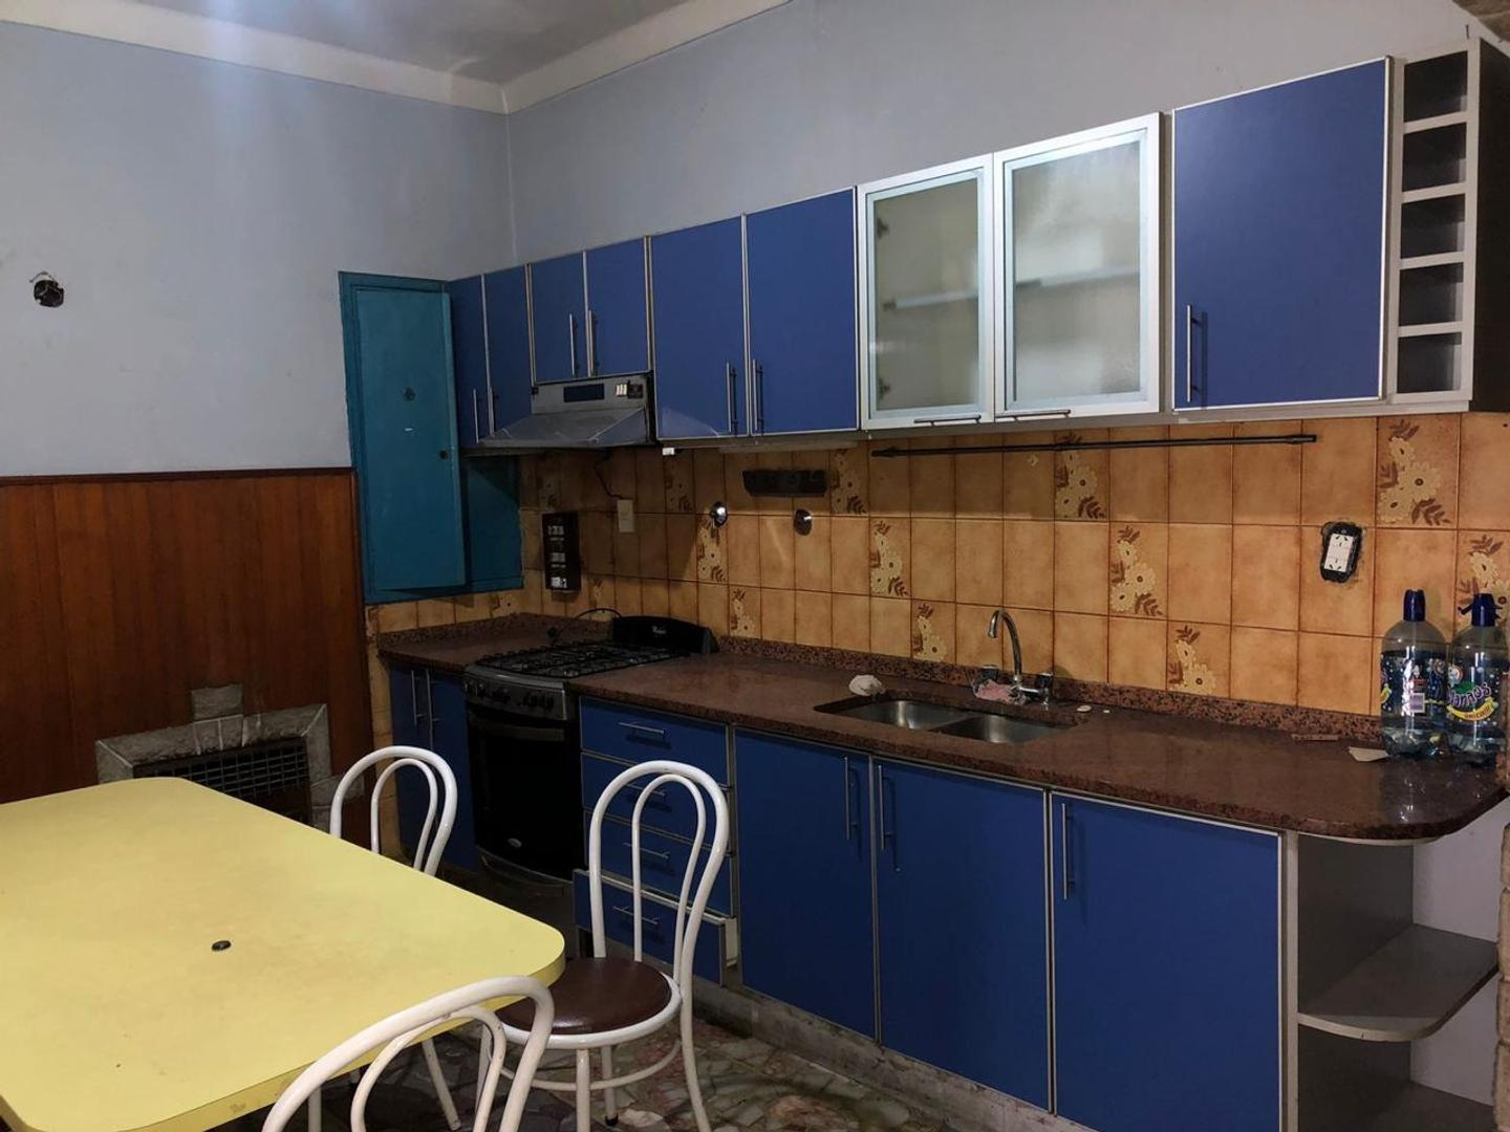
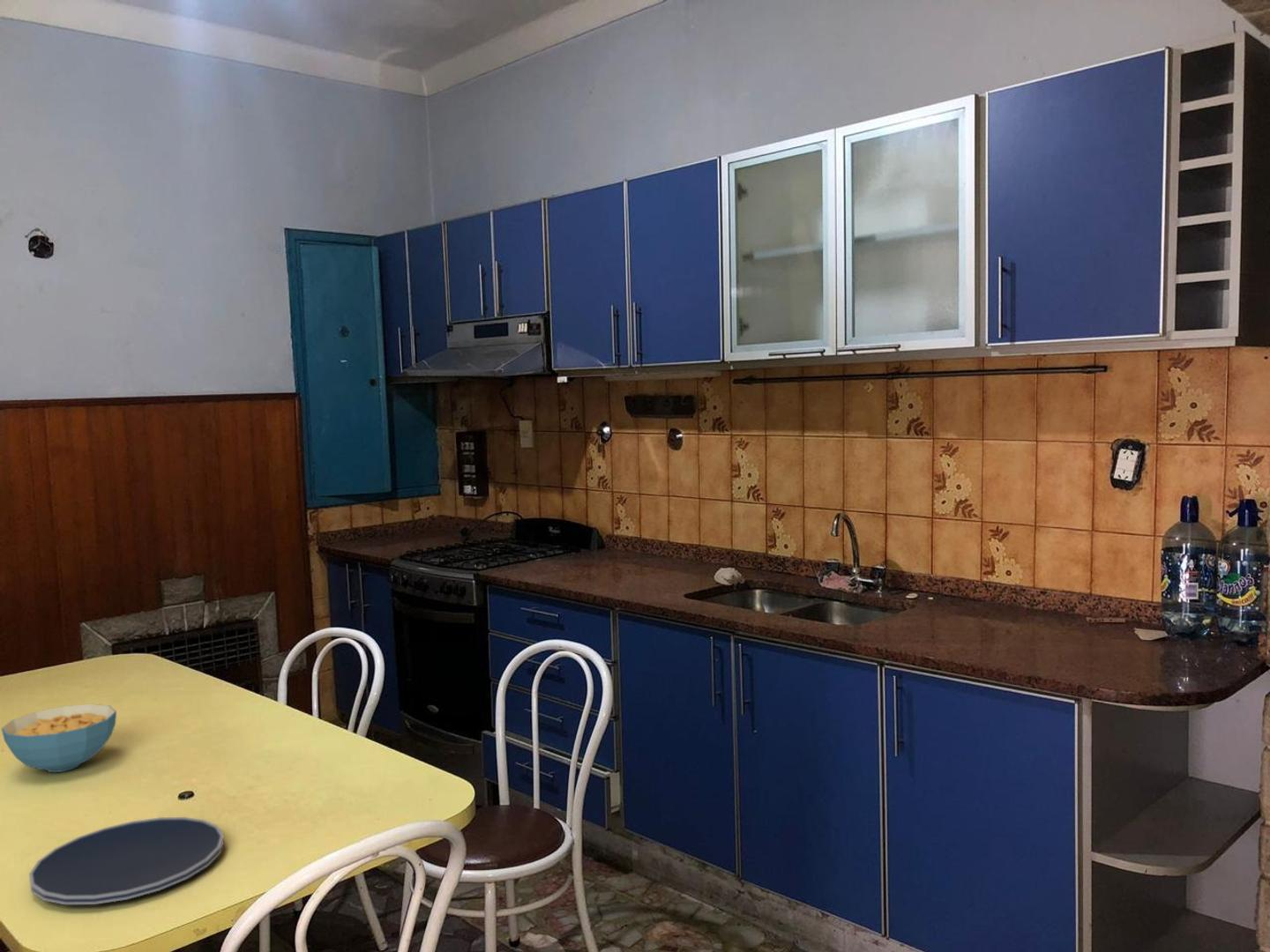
+ cereal bowl [1,703,117,773]
+ plate [28,816,225,905]
